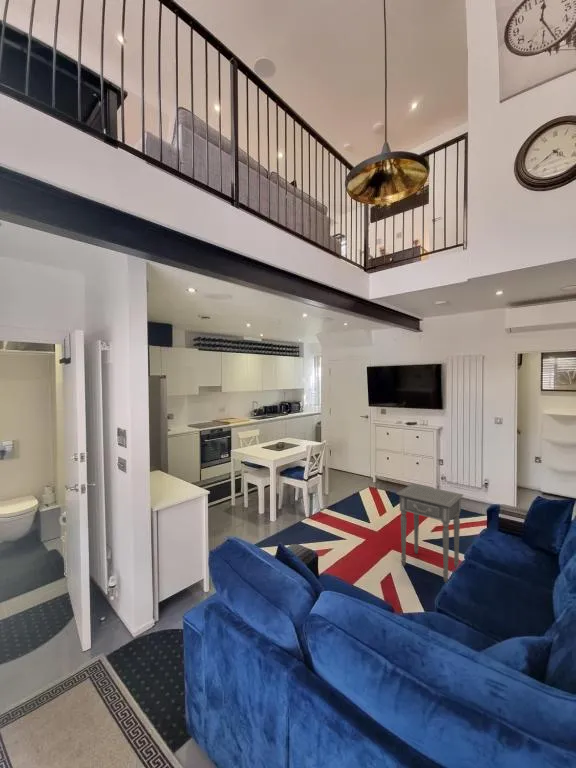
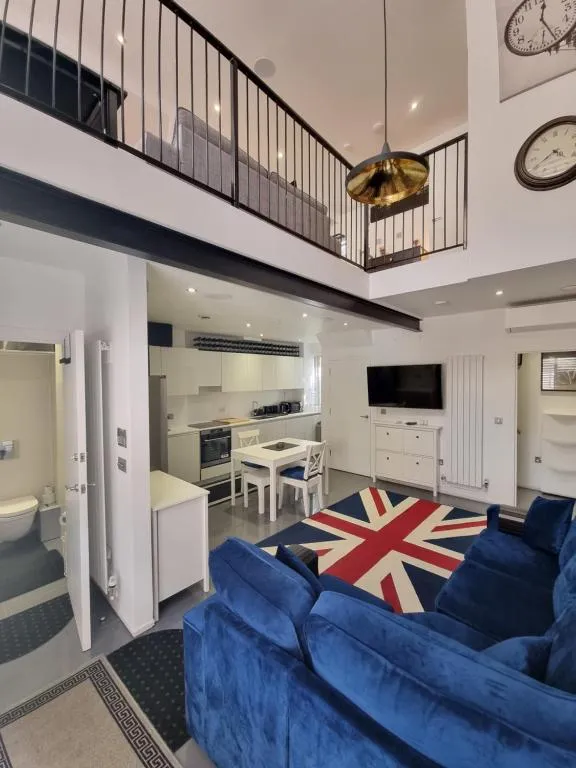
- side table [395,483,464,583]
